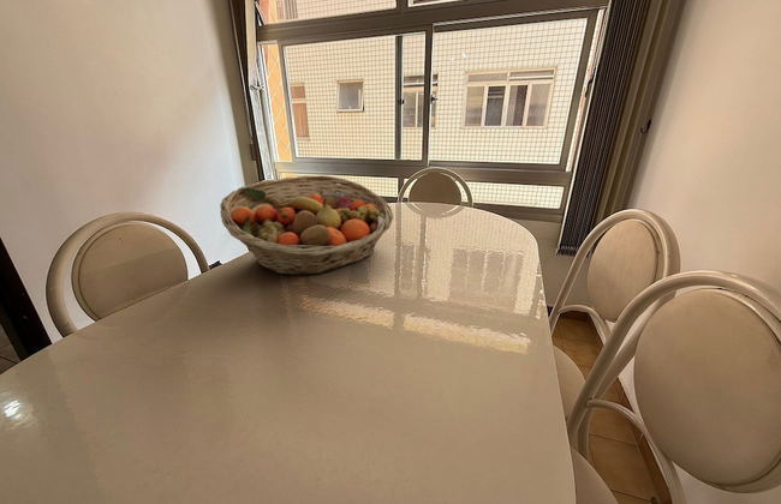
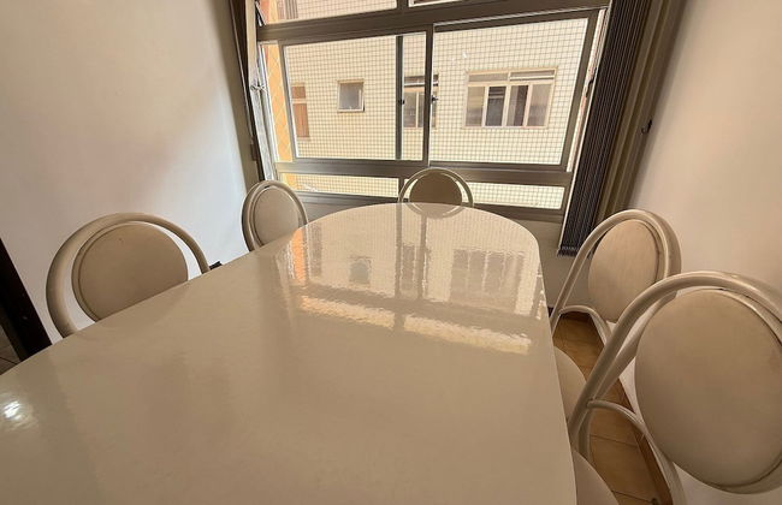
- fruit basket [219,174,394,277]
